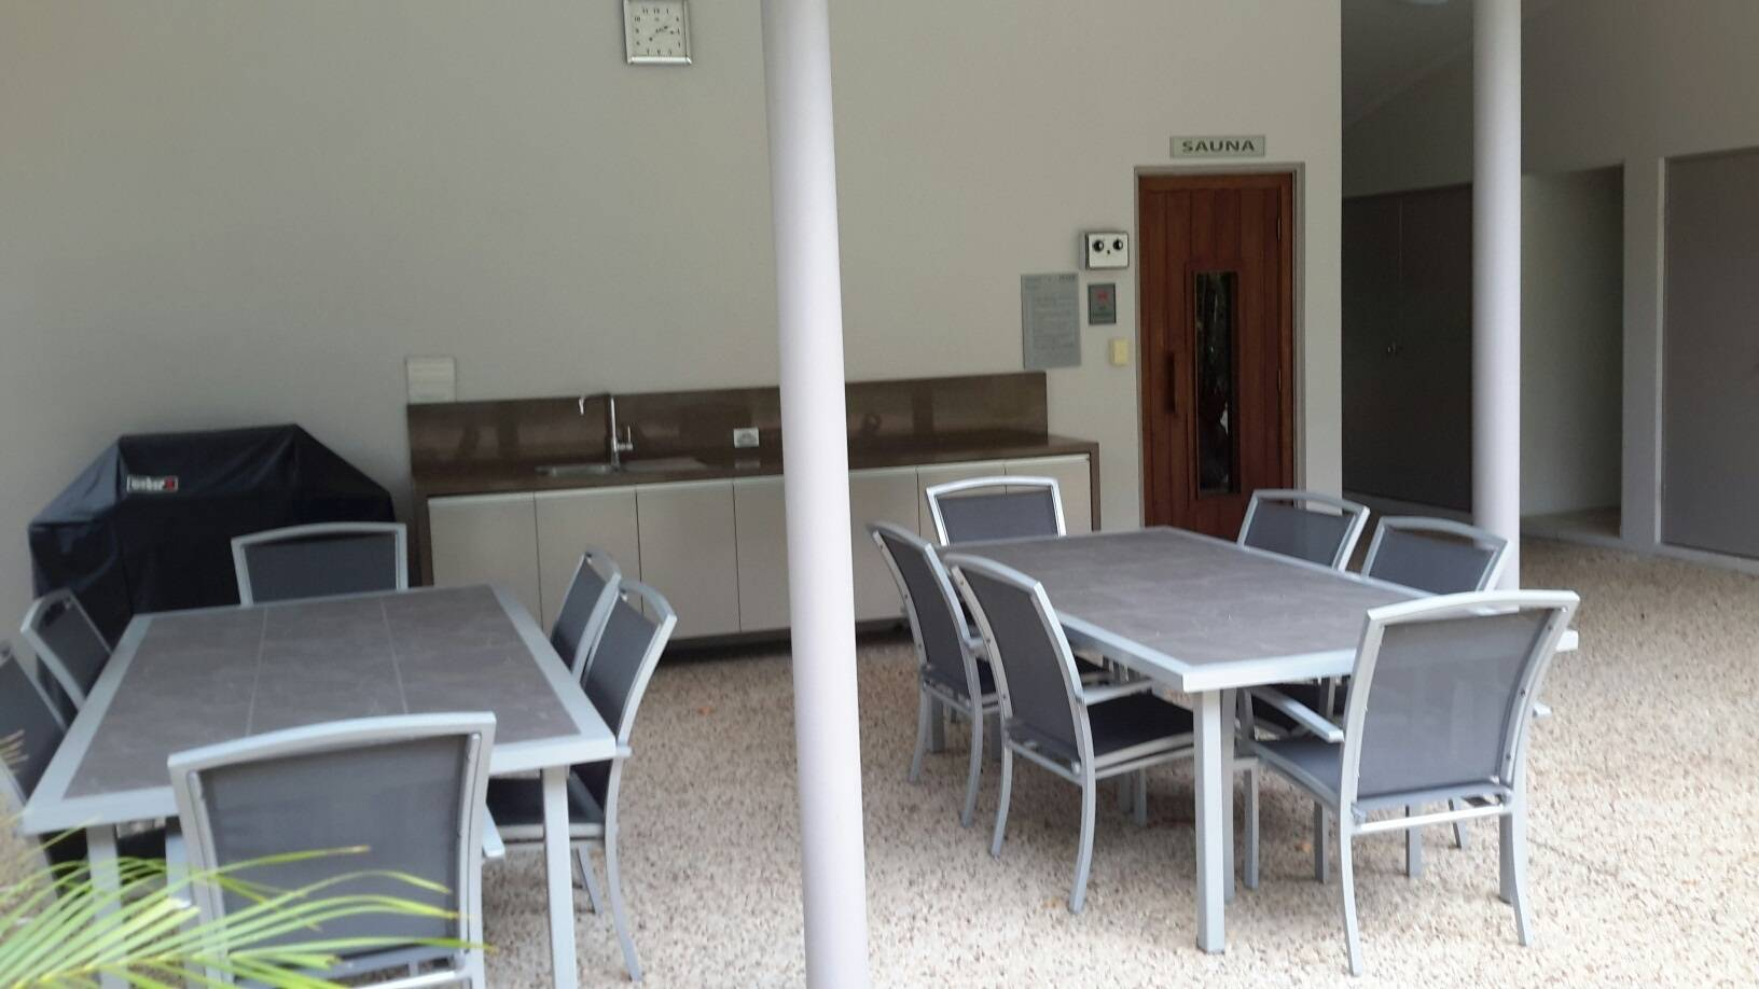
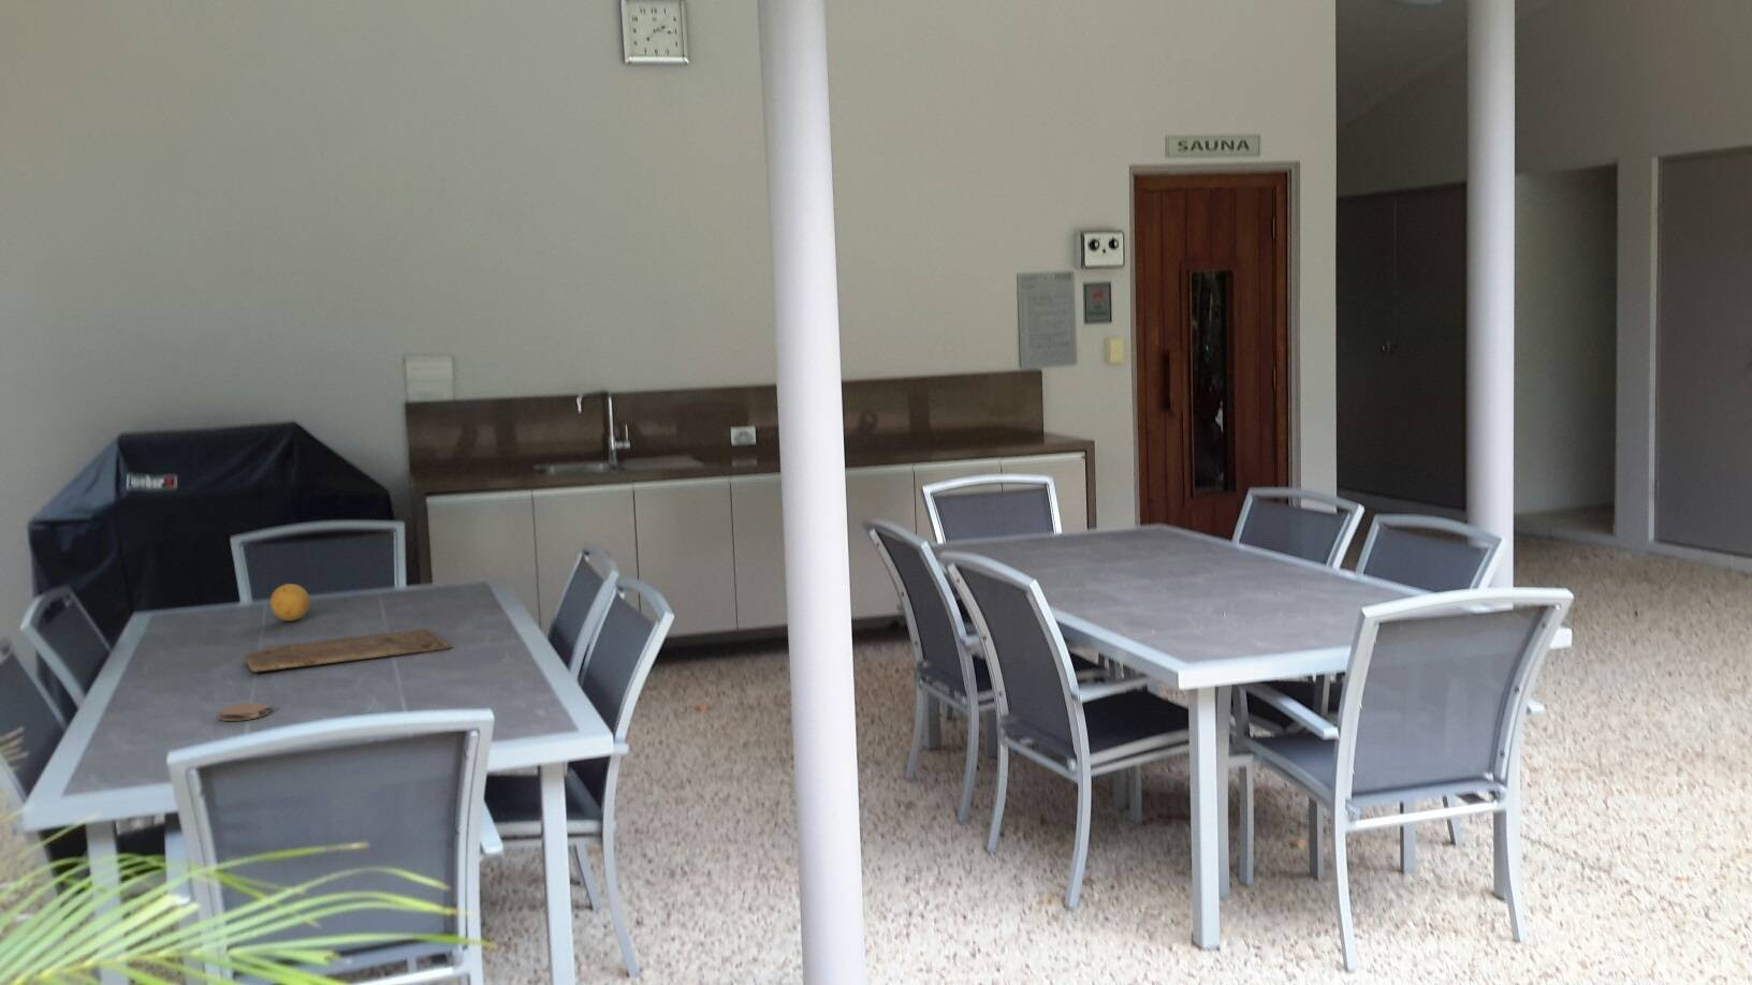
+ cutting board [243,628,452,672]
+ coaster [215,701,271,722]
+ fruit [270,582,310,622]
